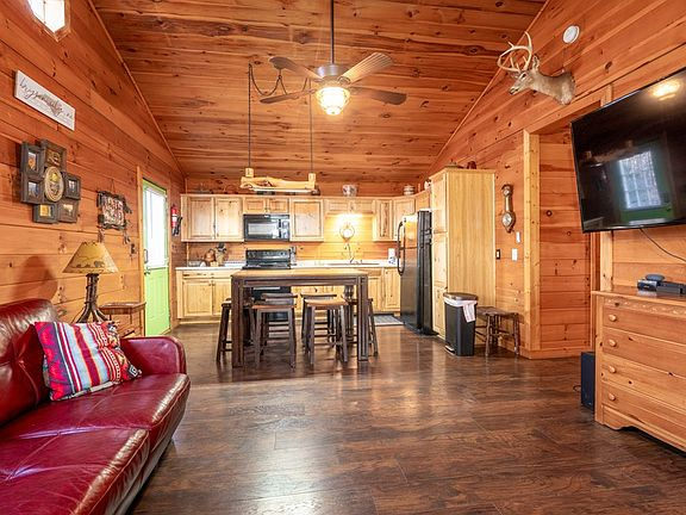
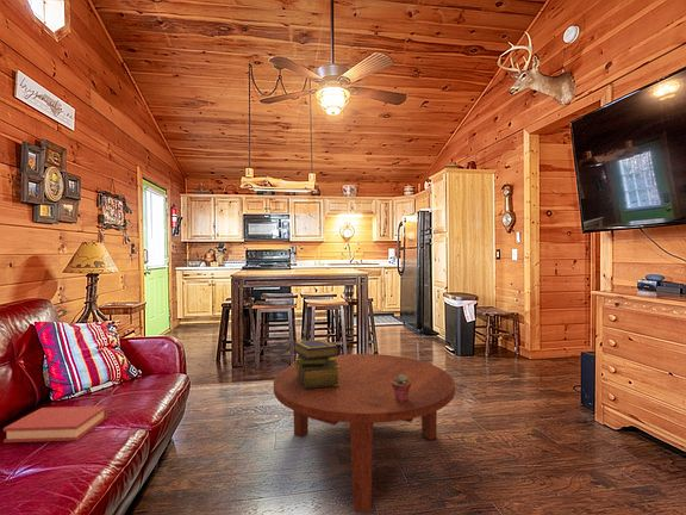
+ coffee table [273,353,456,514]
+ potted succulent [392,374,411,402]
+ hardback book [2,405,108,443]
+ stack of books [292,339,341,389]
